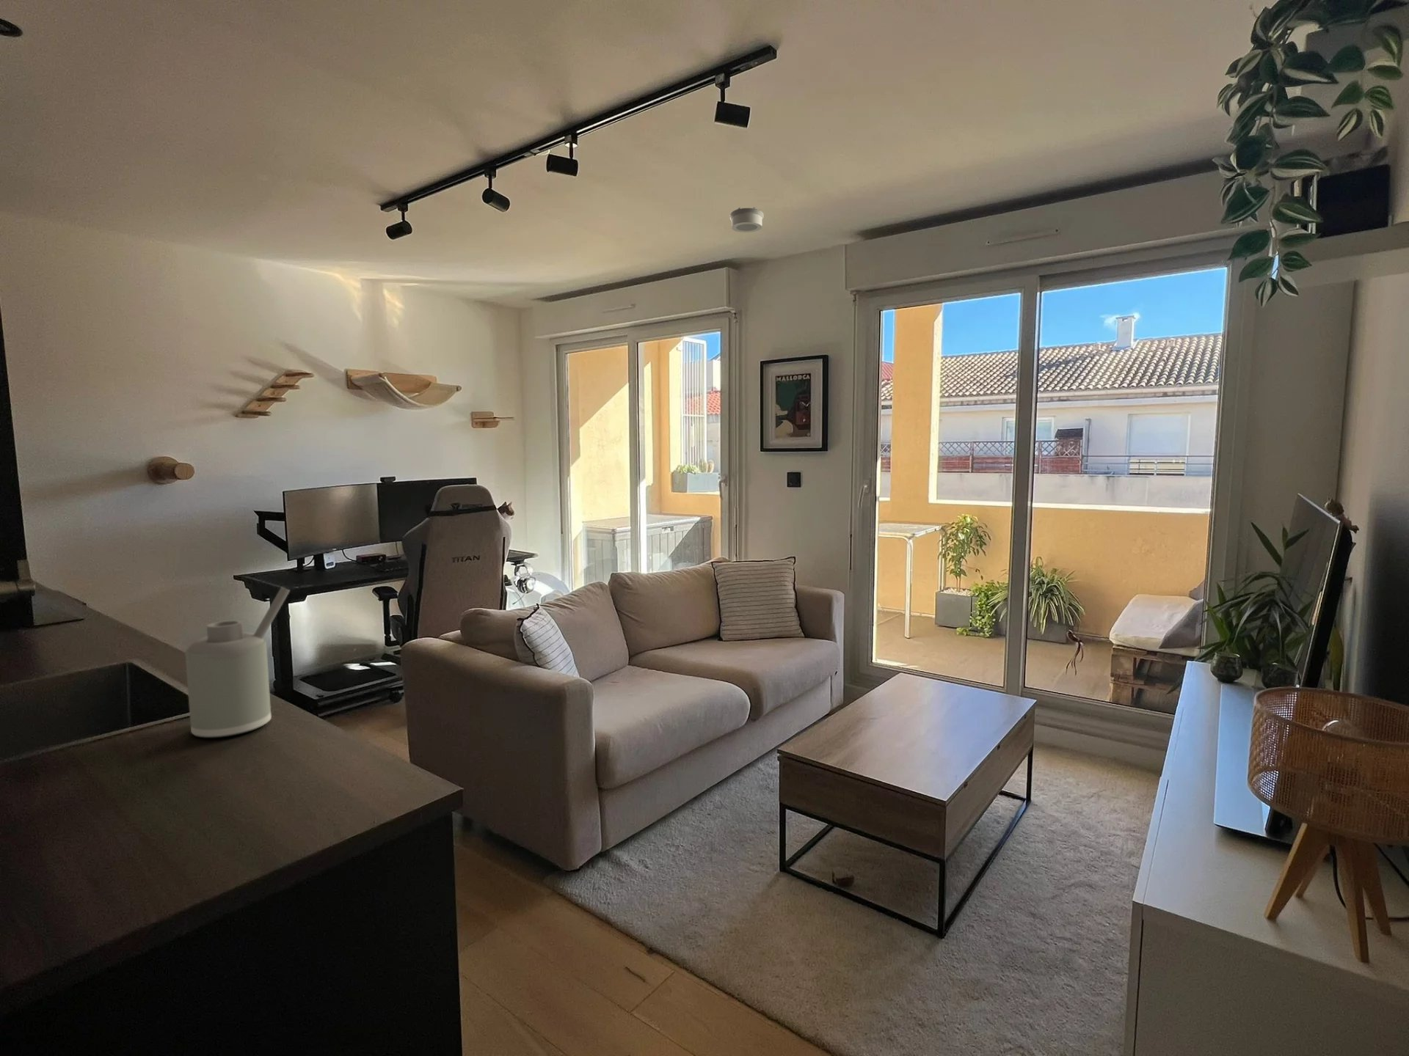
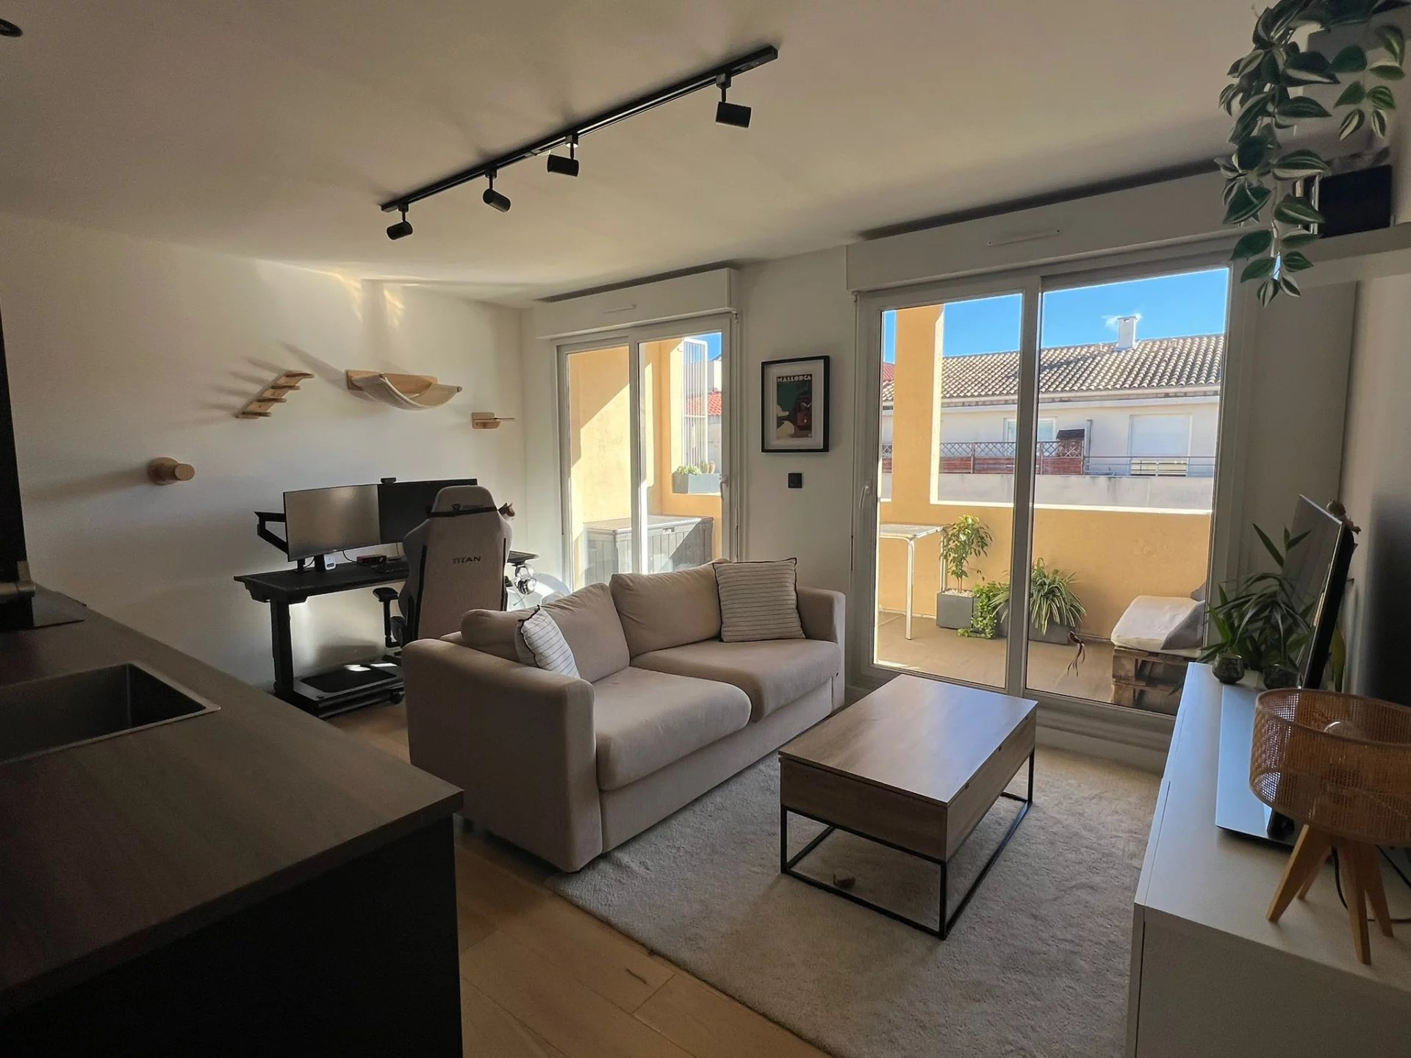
- soap dispenser [184,587,291,739]
- smoke detector [729,206,764,233]
